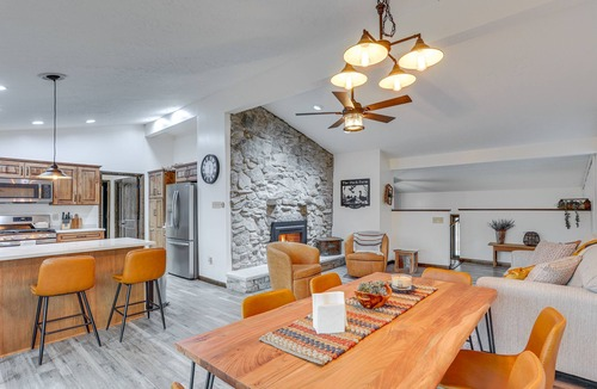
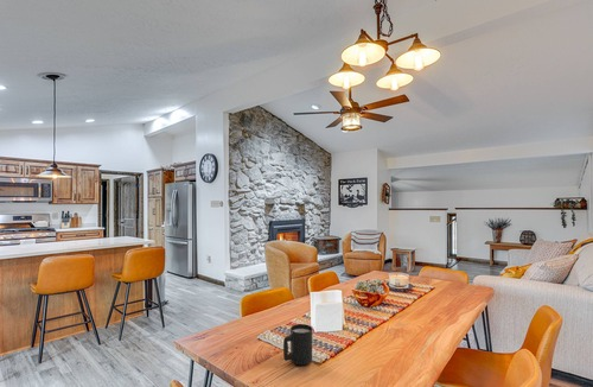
+ mug [282,323,313,366]
